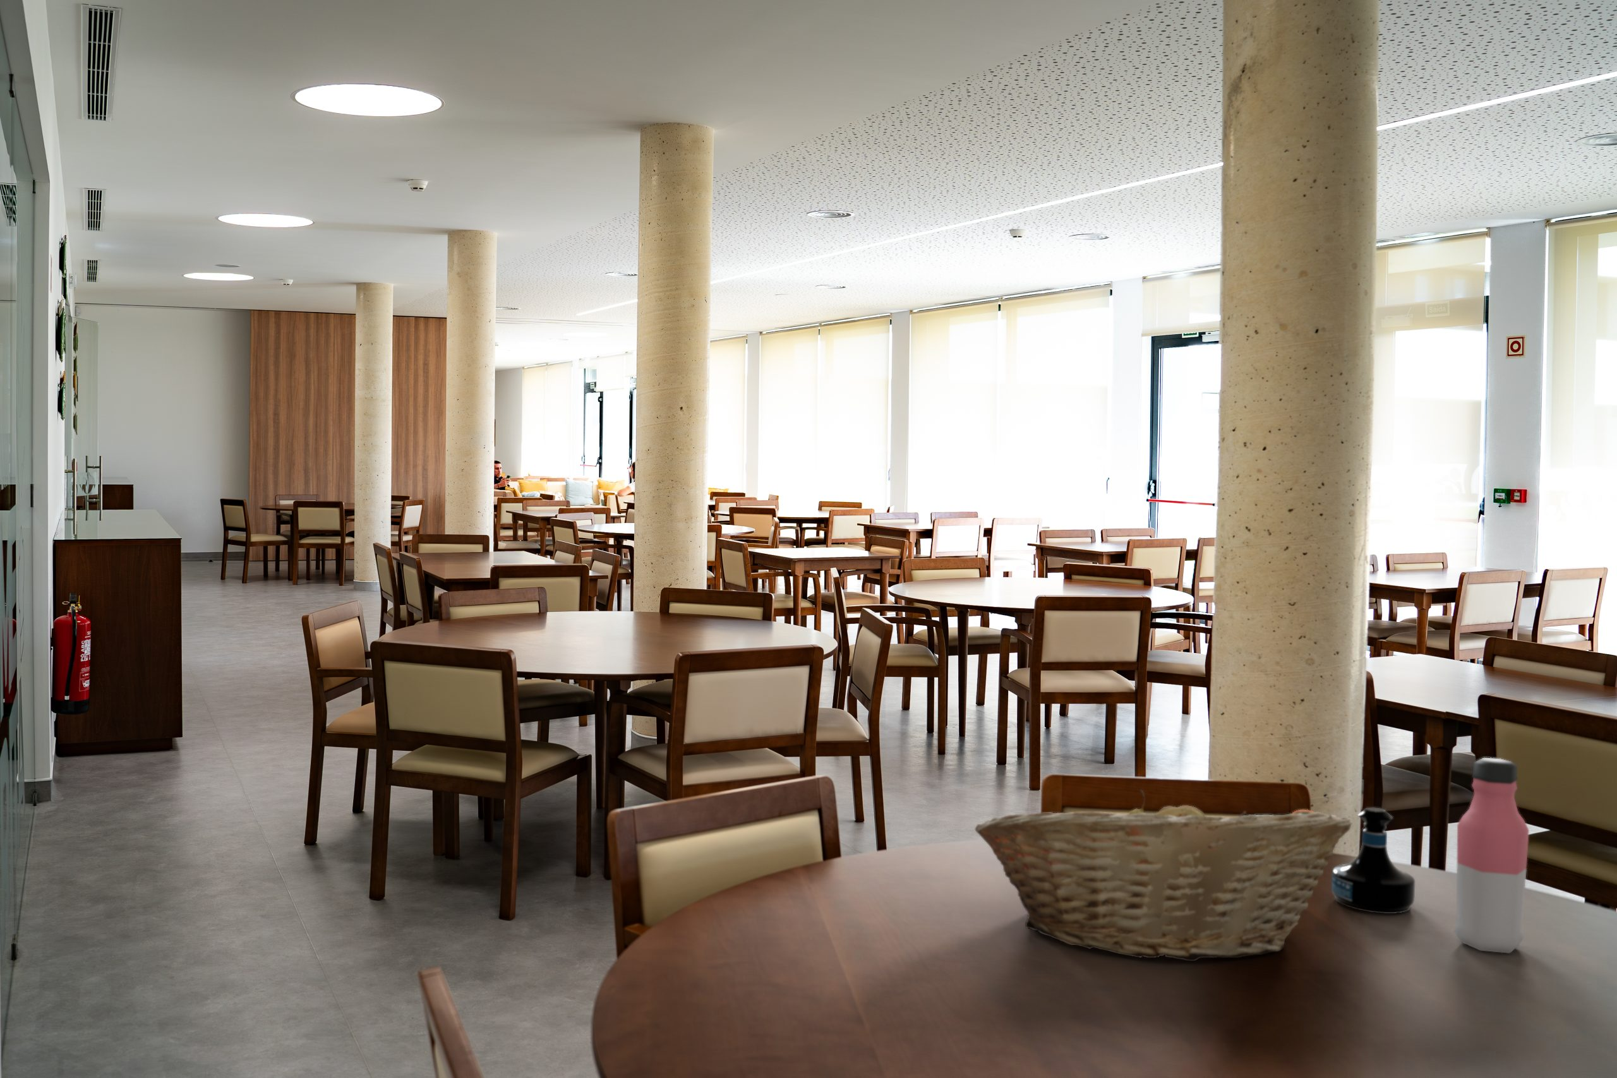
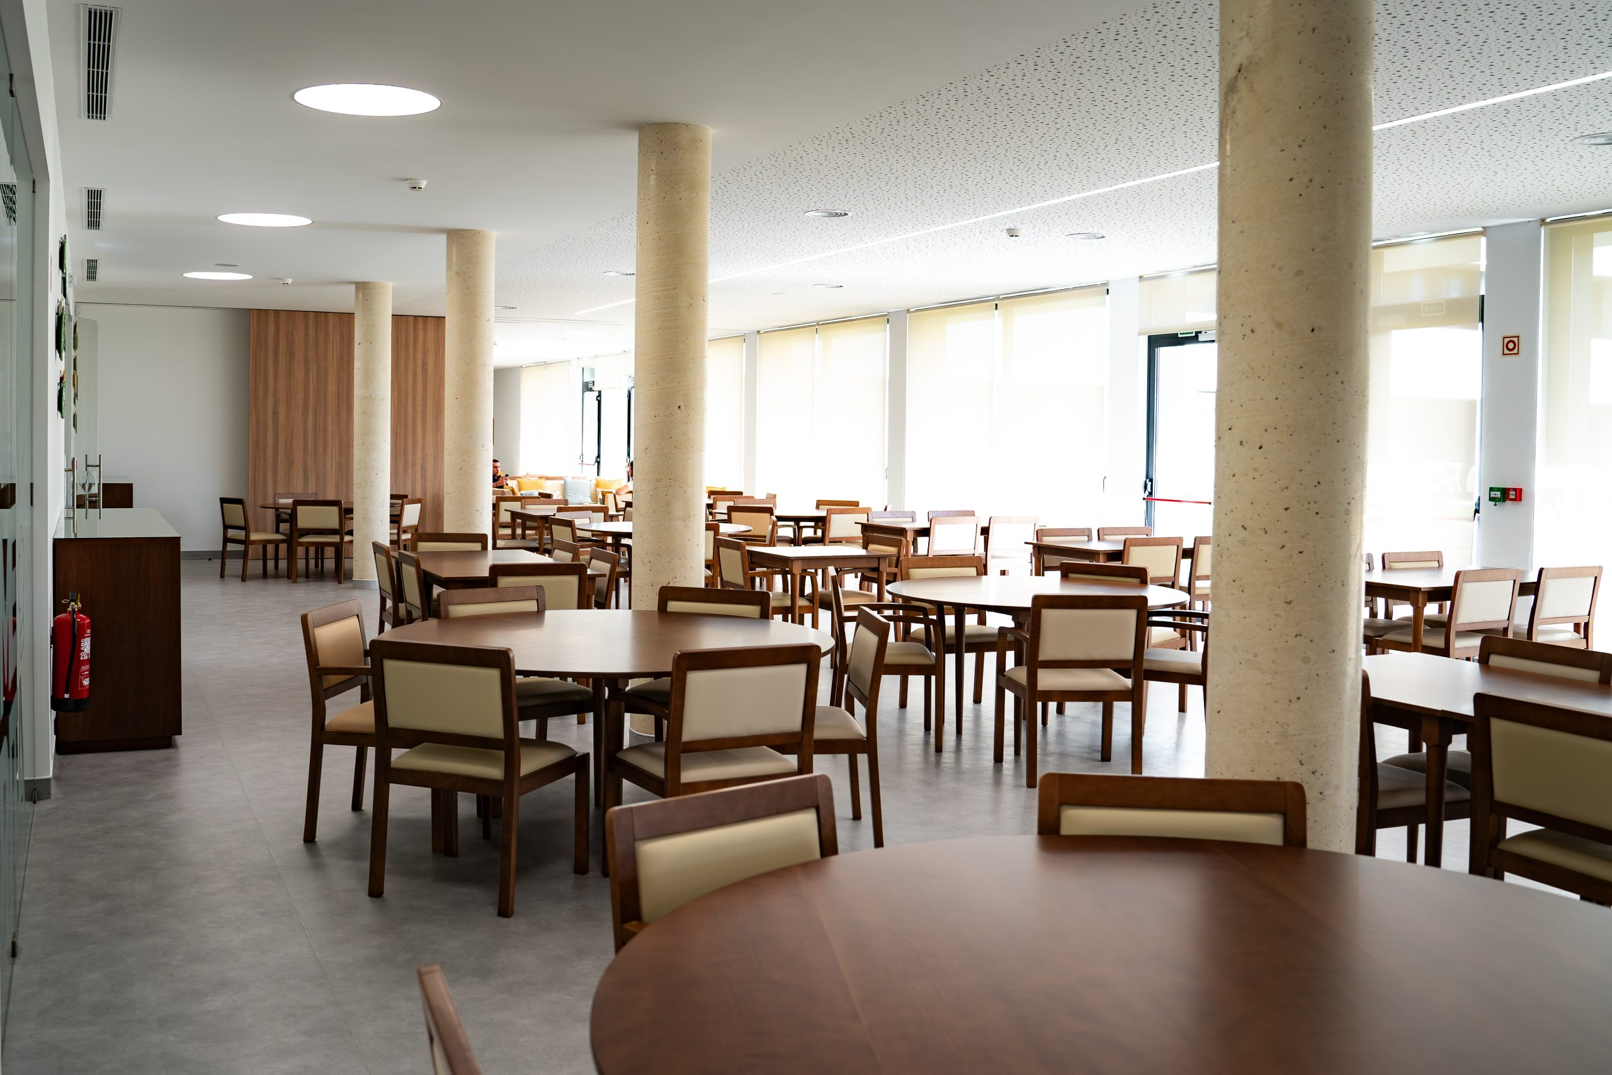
- tequila bottle [1331,807,1416,914]
- water bottle [1452,757,1530,954]
- fruit basket [975,789,1354,961]
